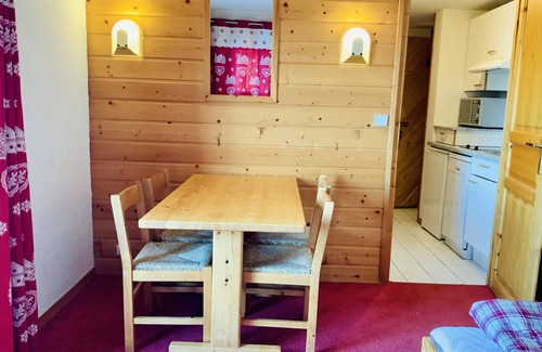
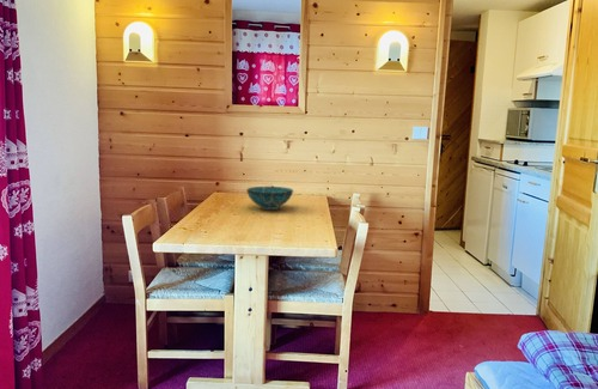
+ decorative bowl [245,186,294,211]
